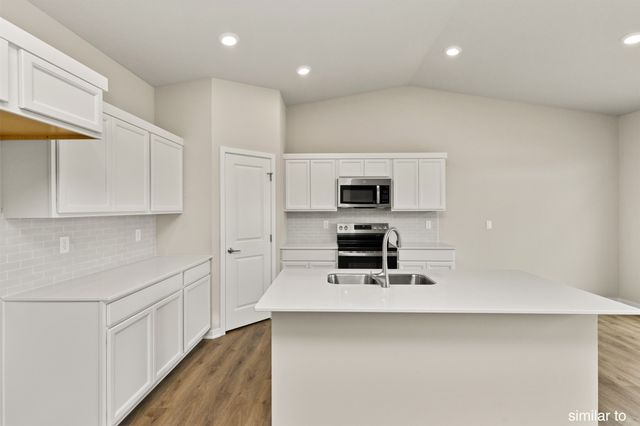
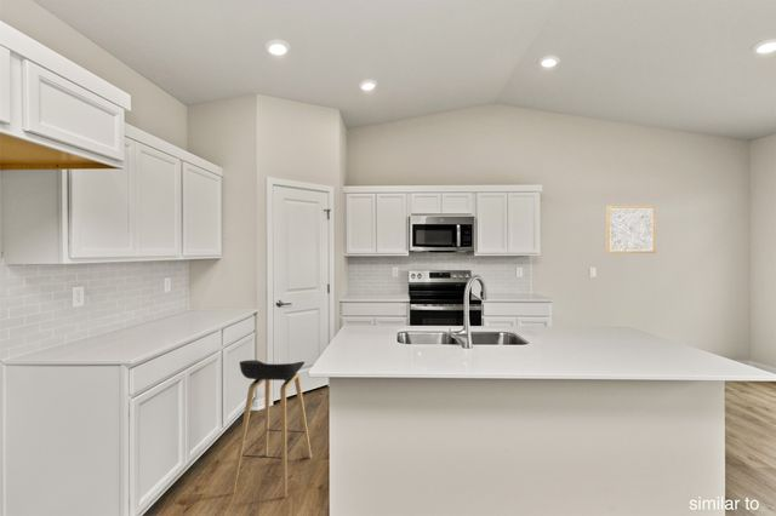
+ wall art [605,205,656,254]
+ stool [230,359,313,498]
